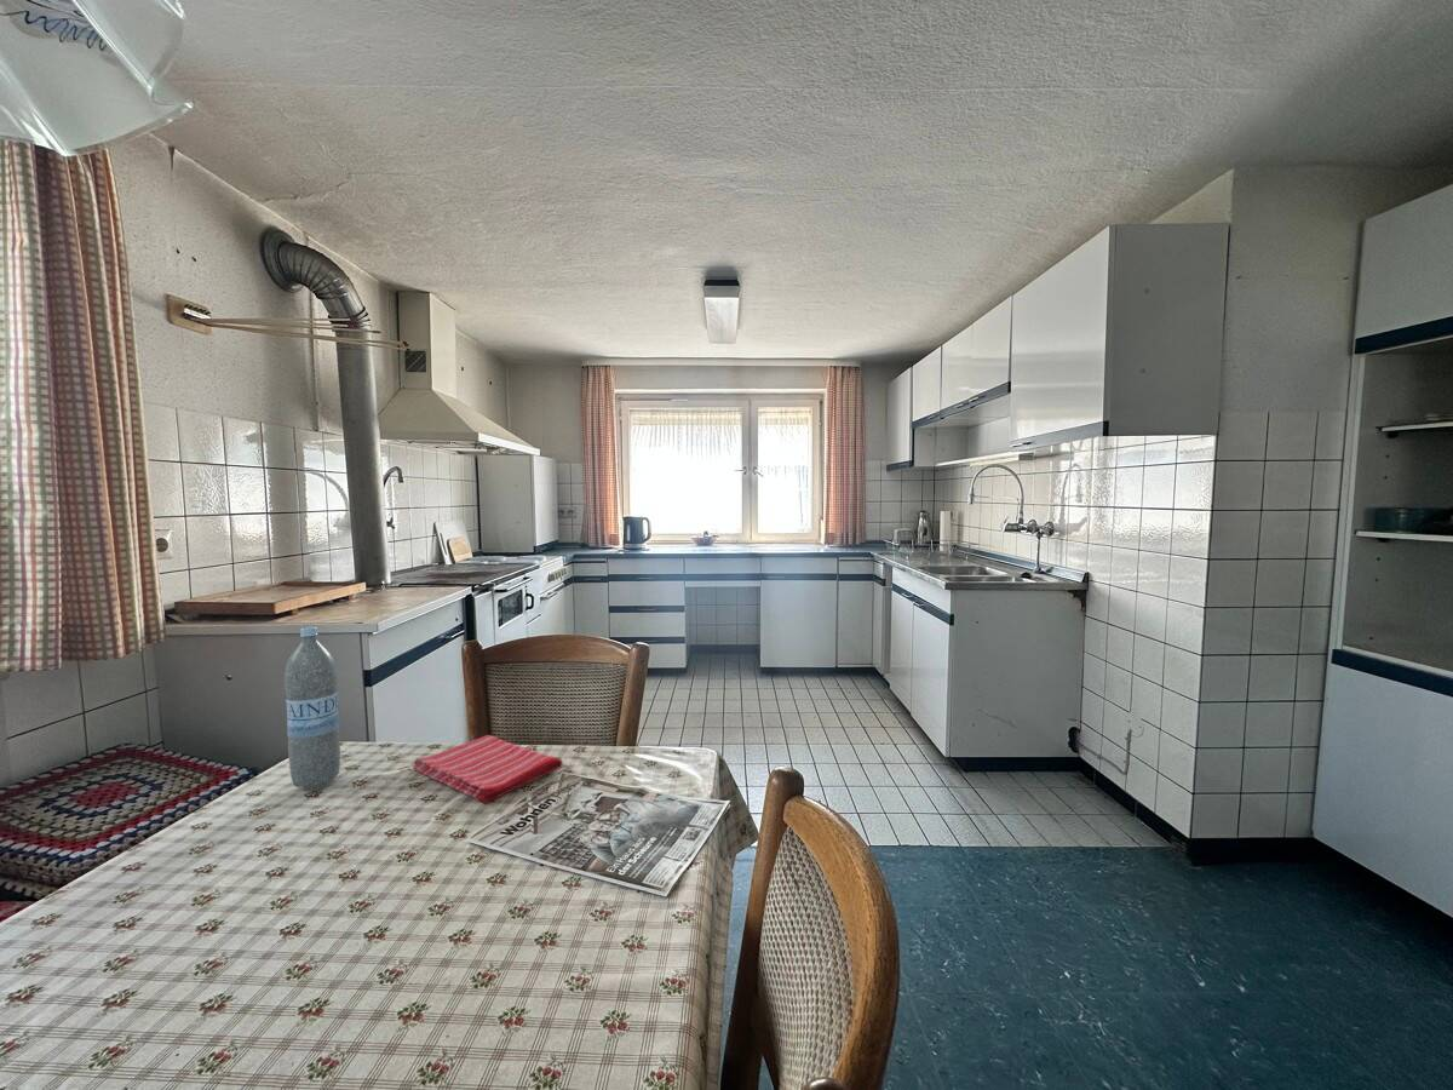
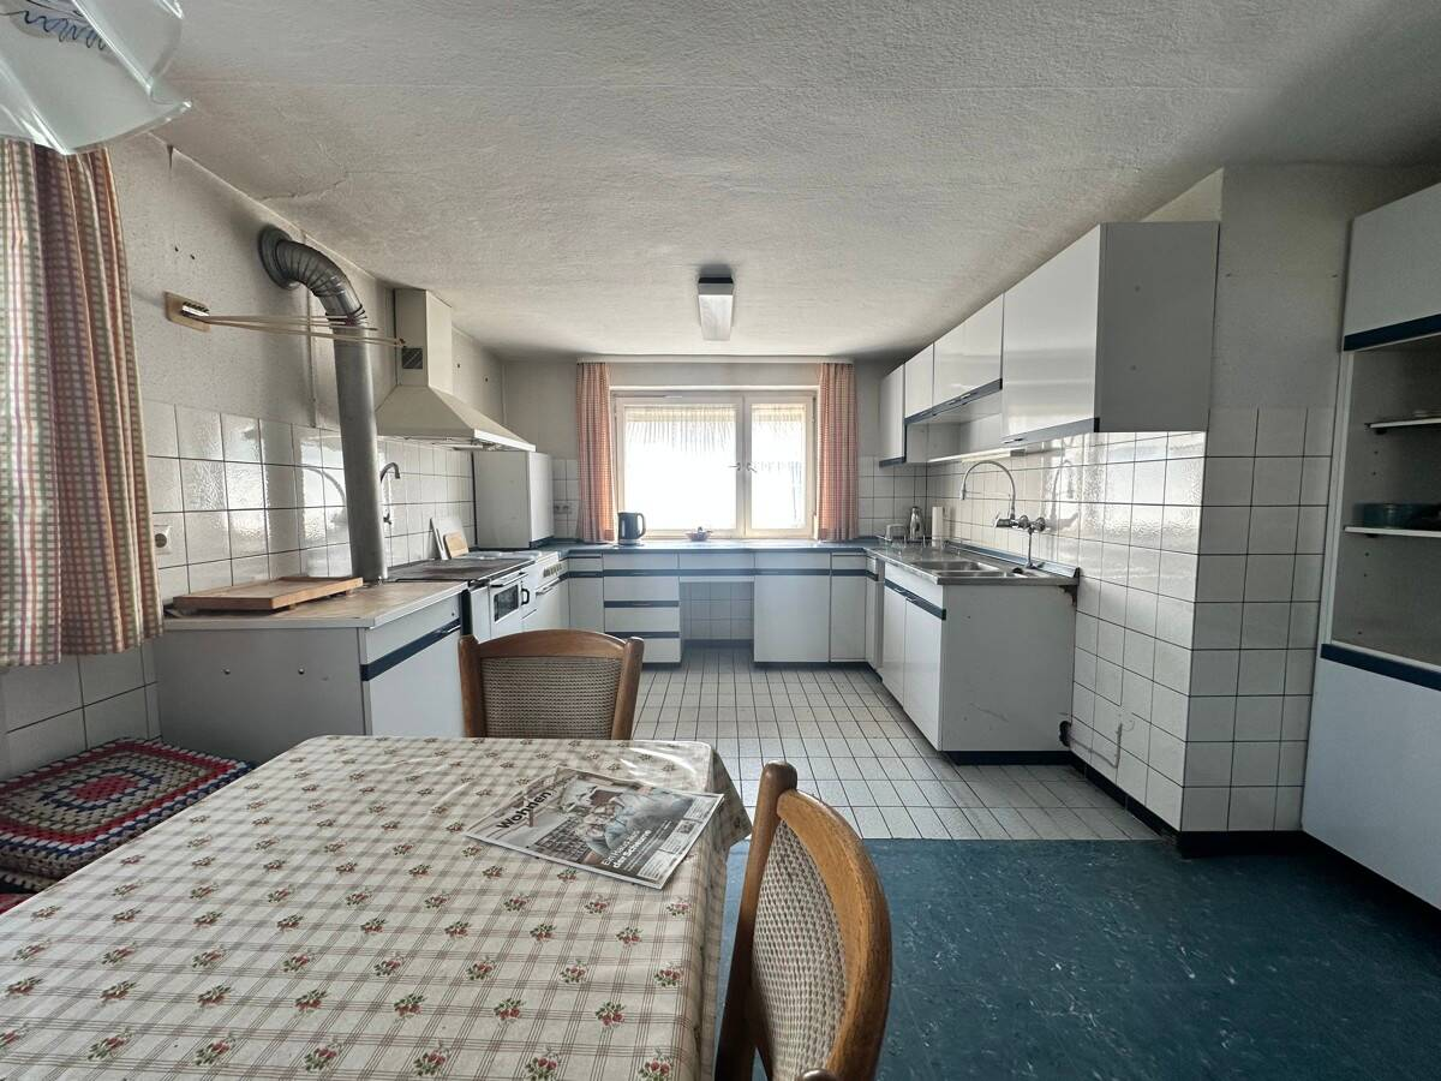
- water bottle [283,625,341,791]
- dish towel [412,734,564,804]
